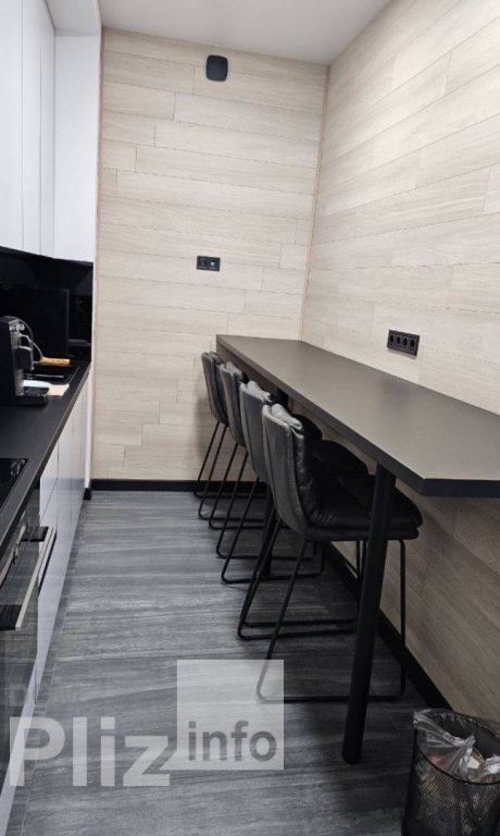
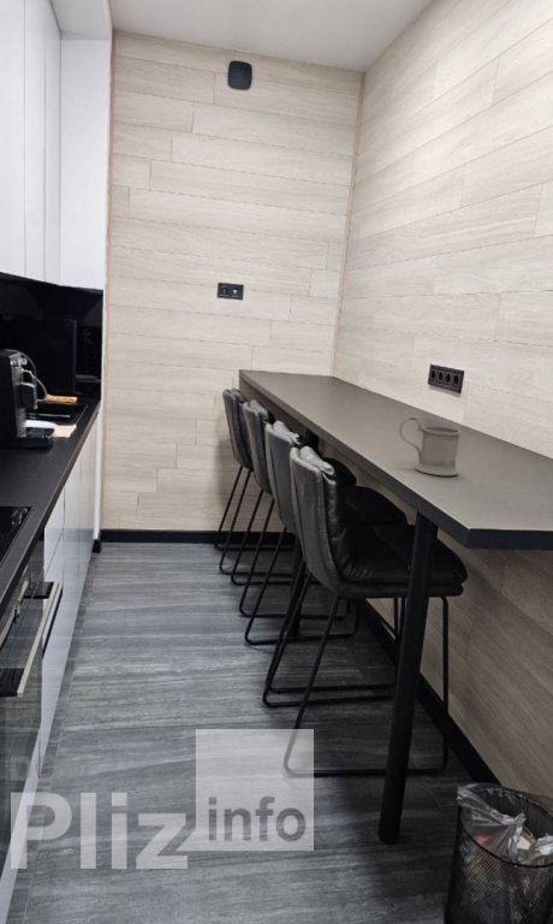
+ mug [398,415,462,476]
